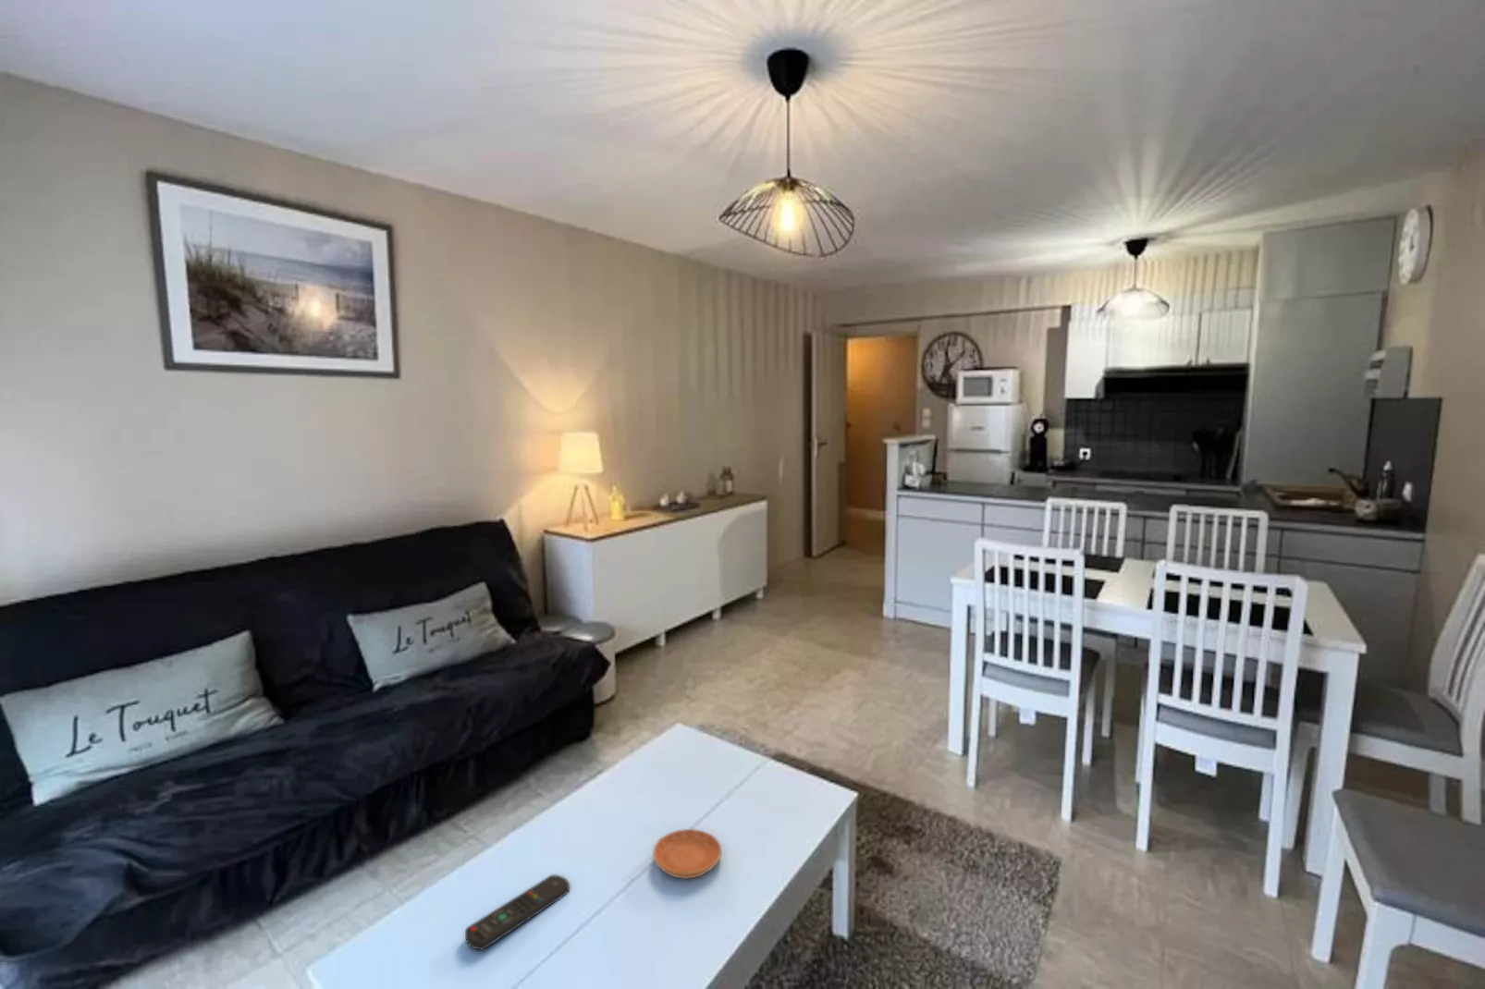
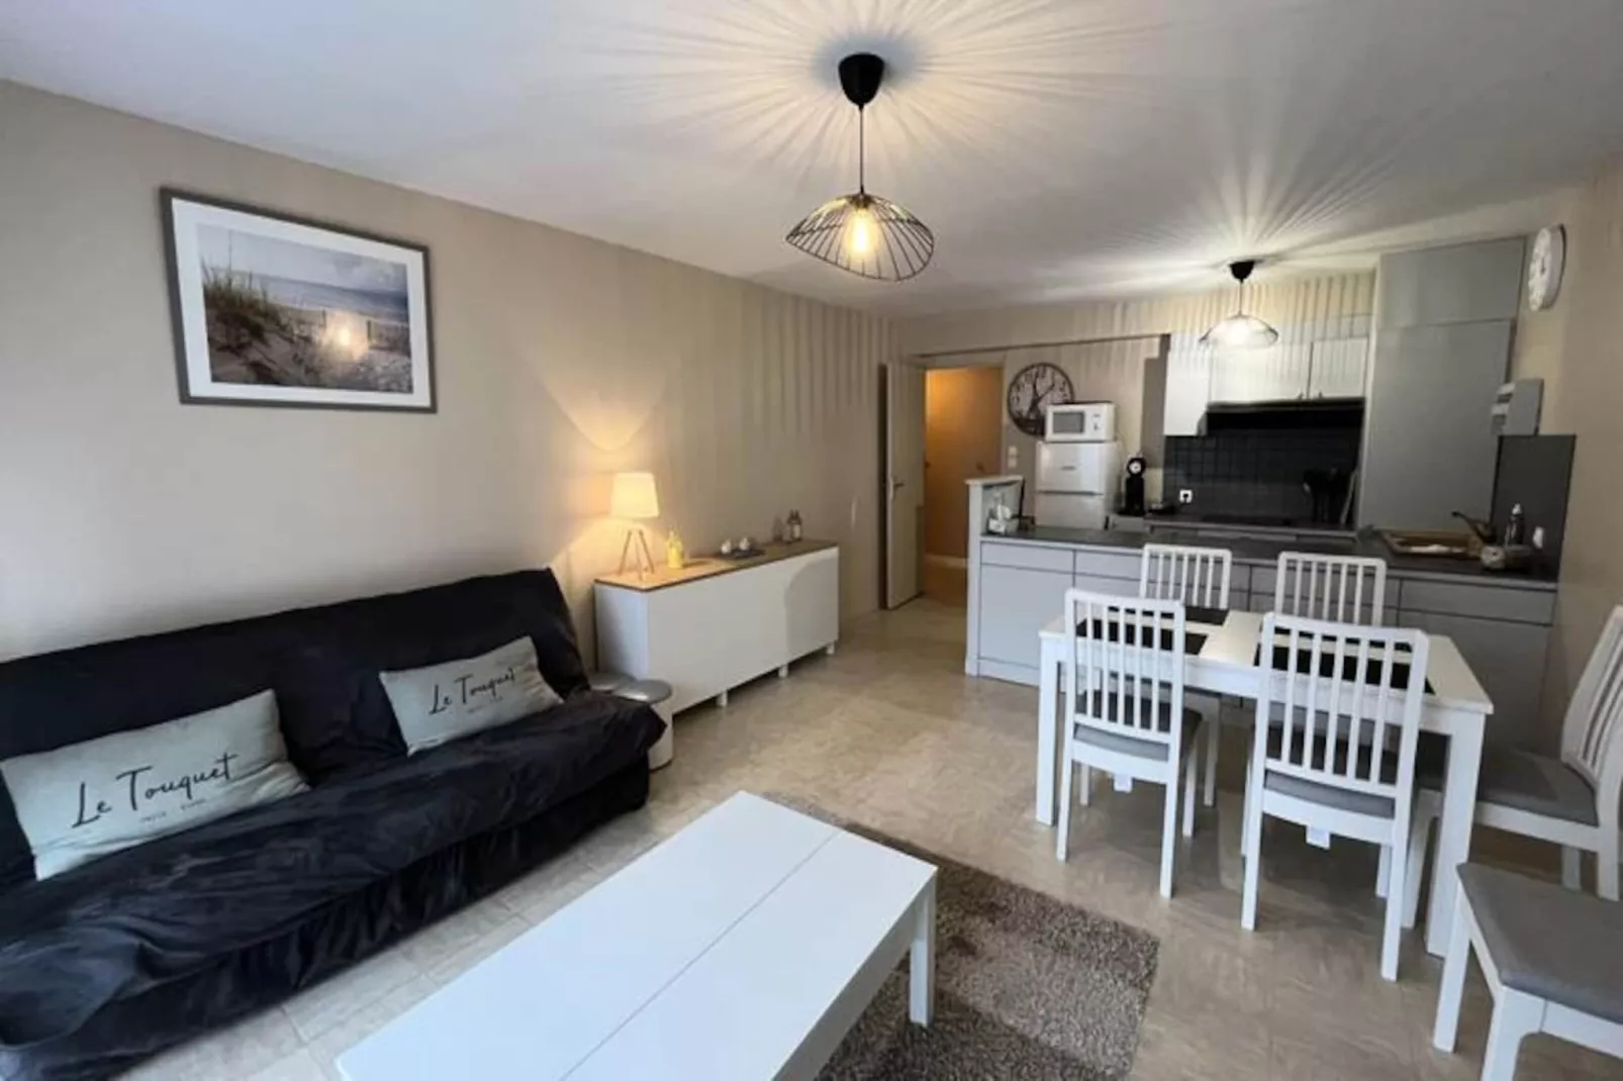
- remote control [464,874,571,951]
- saucer [651,828,722,880]
